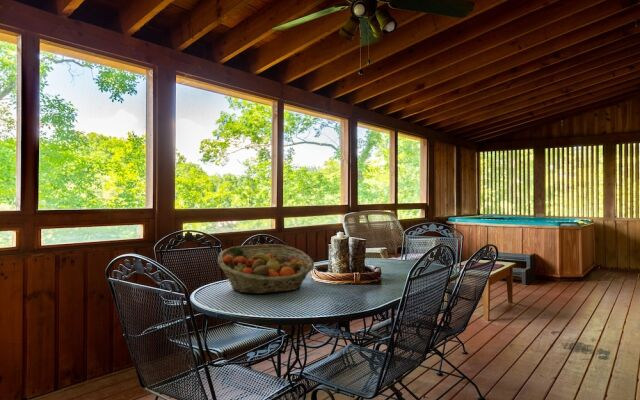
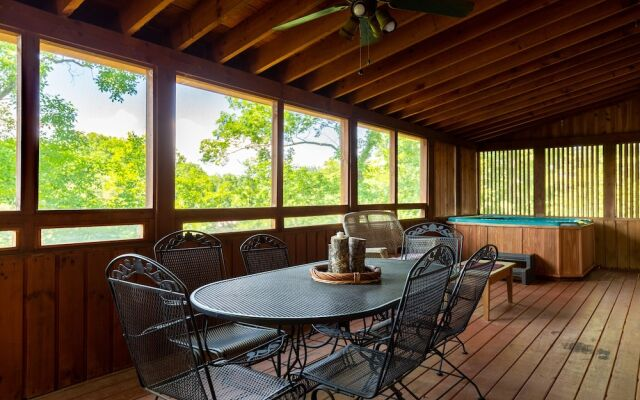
- fruit basket [217,243,315,295]
